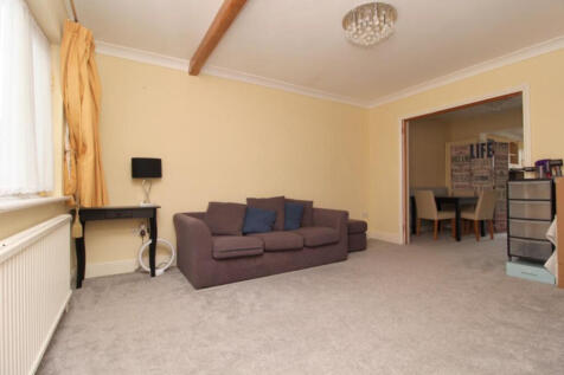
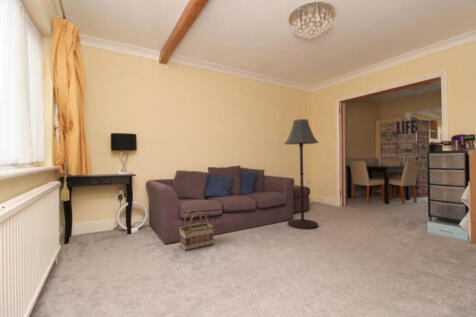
+ basket [178,208,215,252]
+ floor lamp [283,118,320,230]
